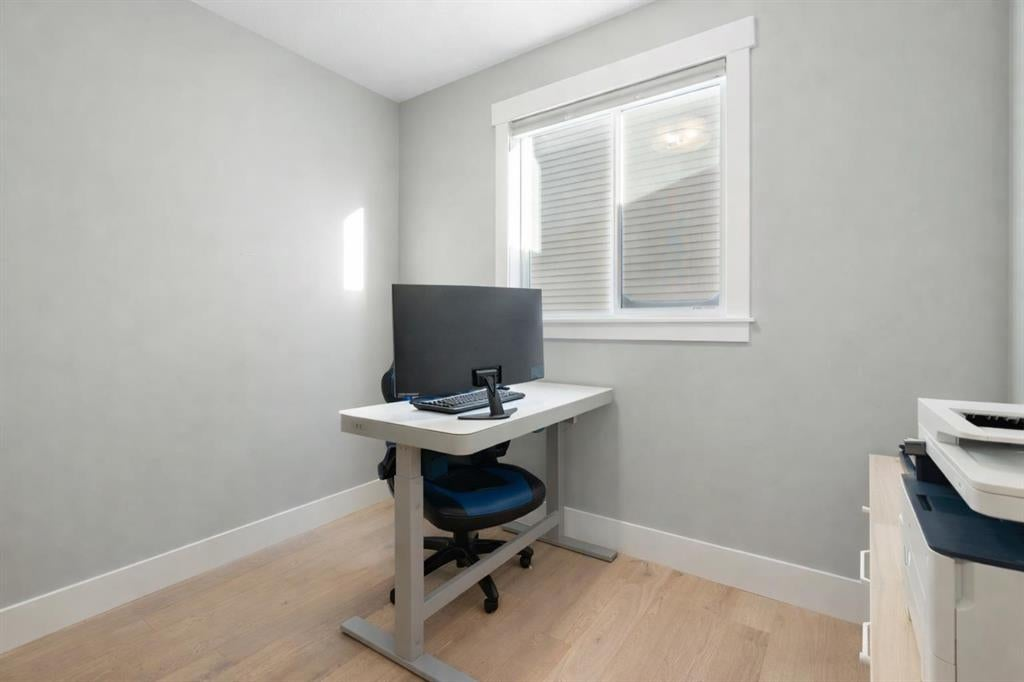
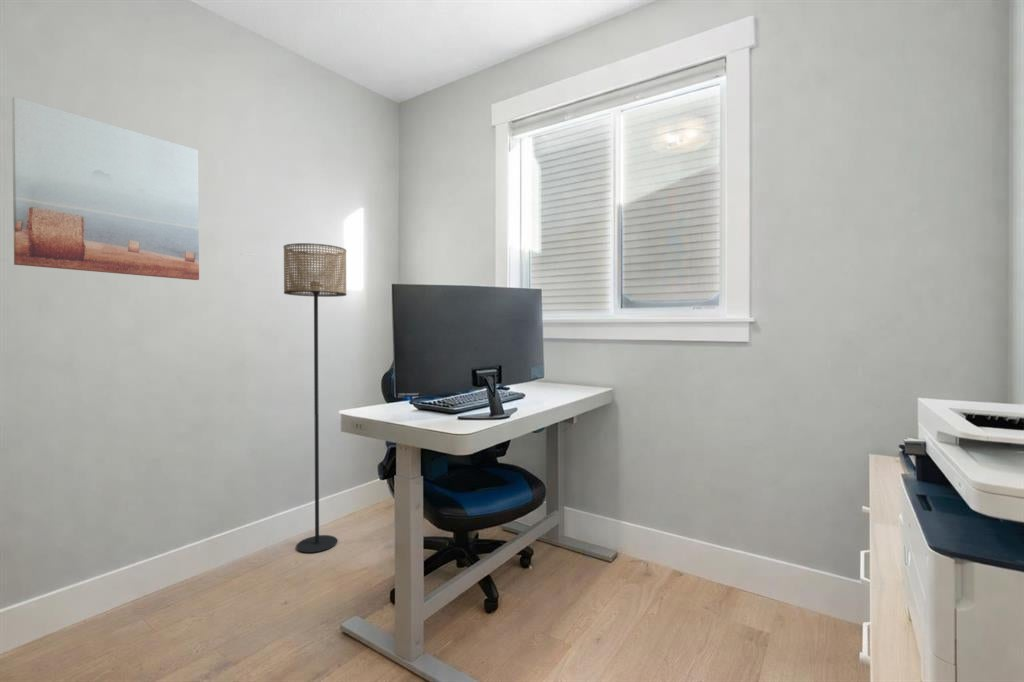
+ wall art [11,96,200,281]
+ floor lamp [283,242,348,554]
